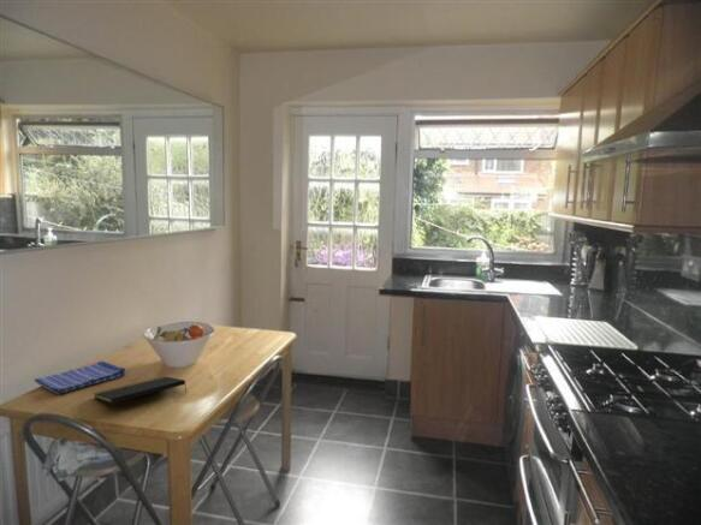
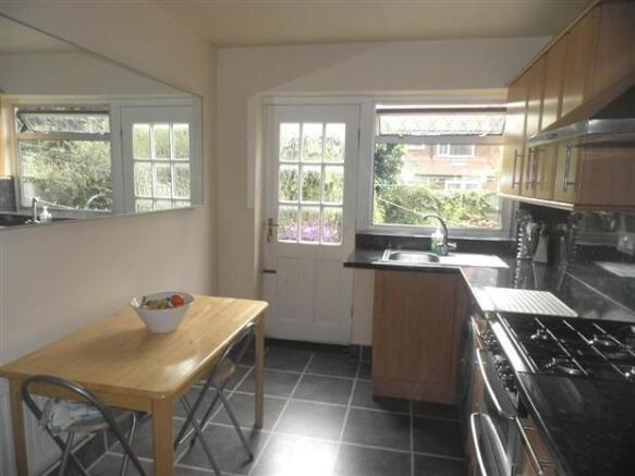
- notepad [93,375,188,405]
- dish towel [32,360,127,395]
